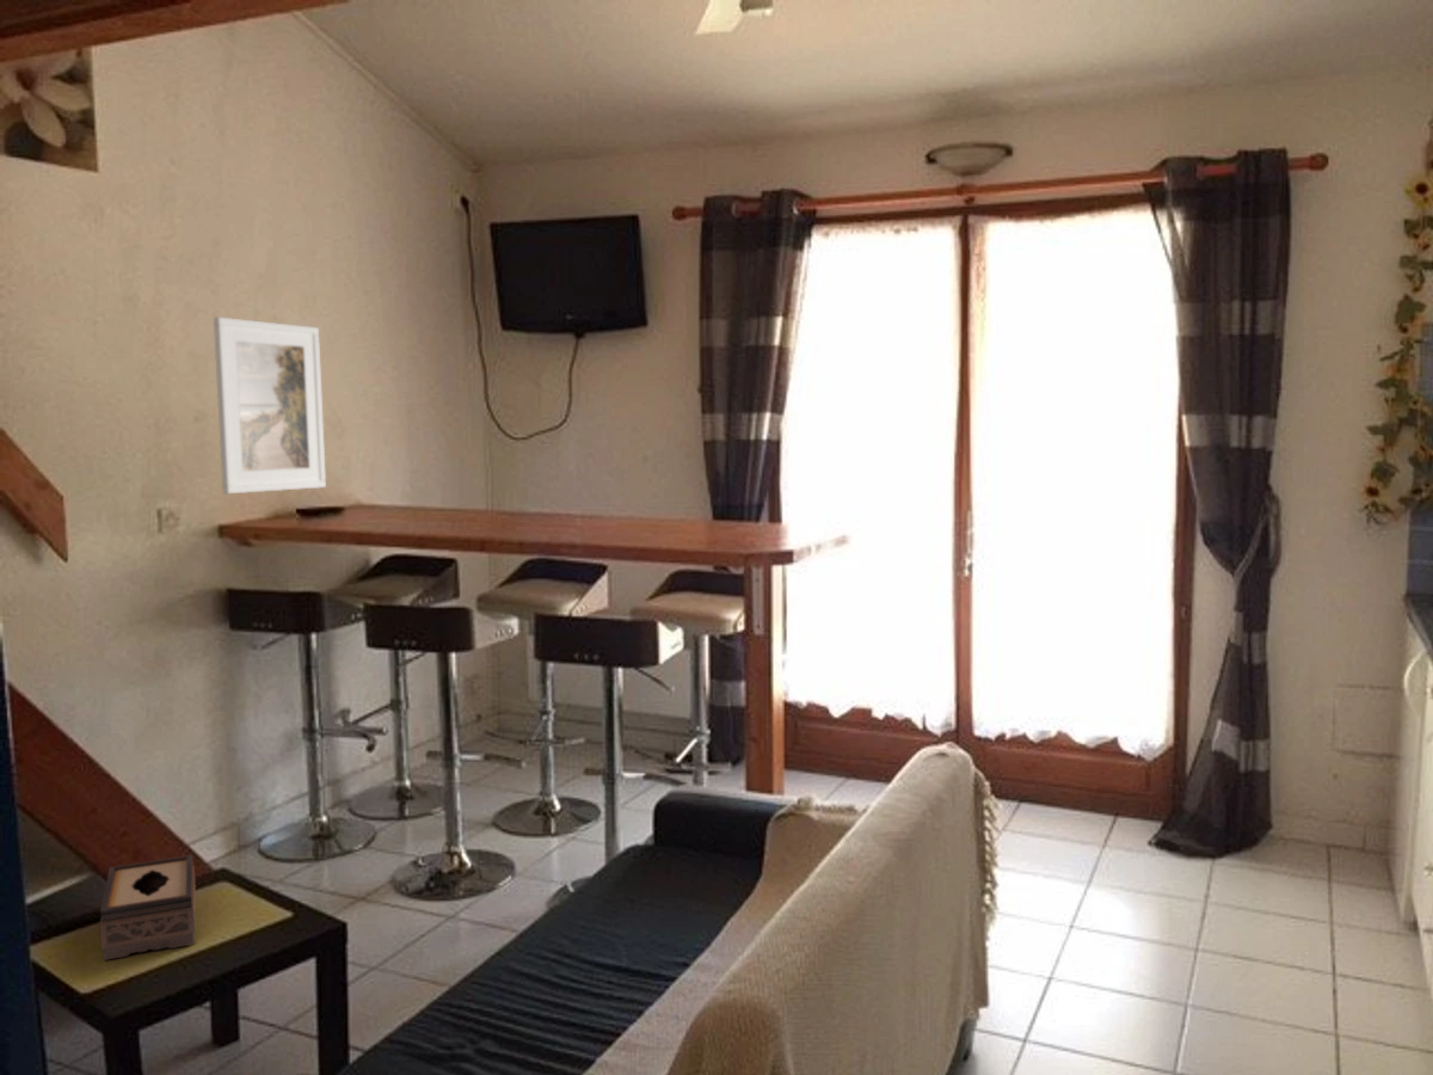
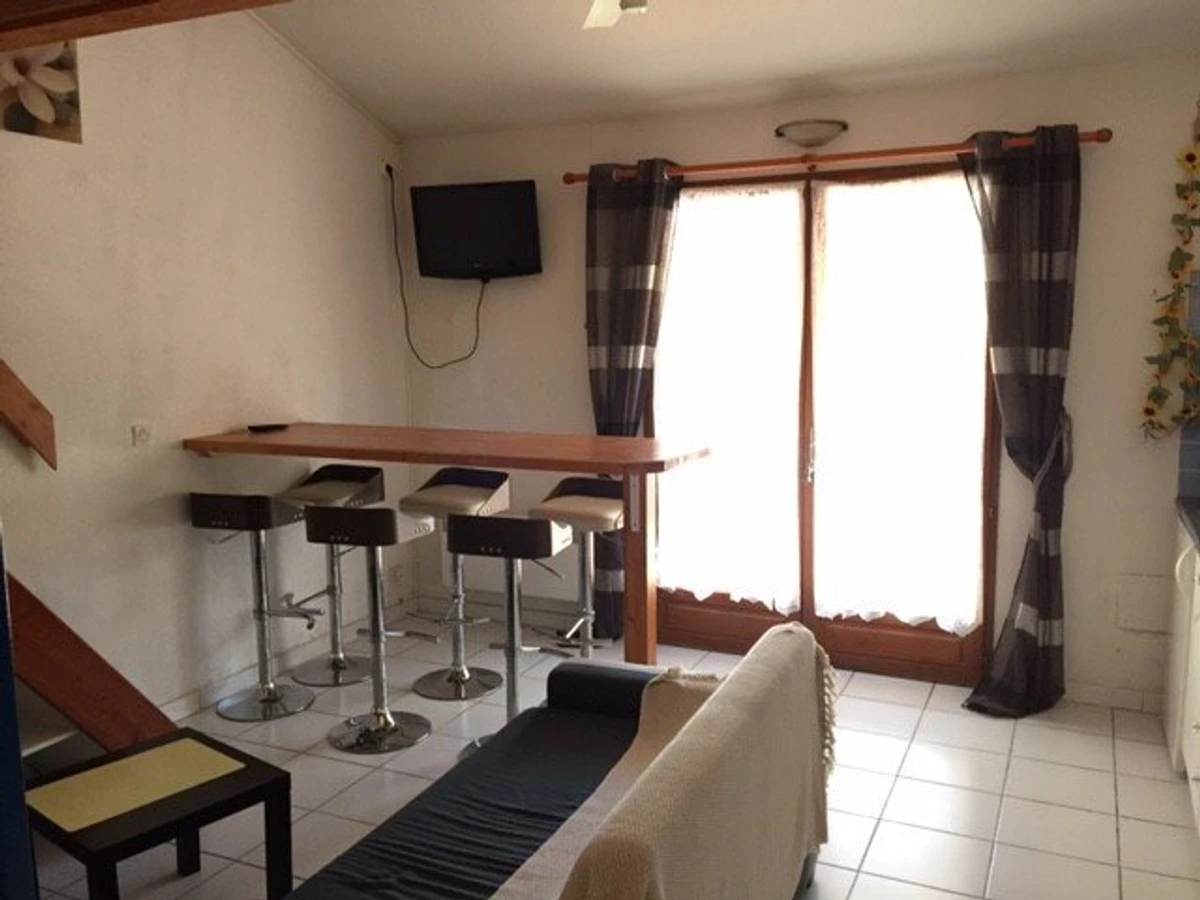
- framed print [213,315,327,494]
- tissue box [99,854,197,962]
